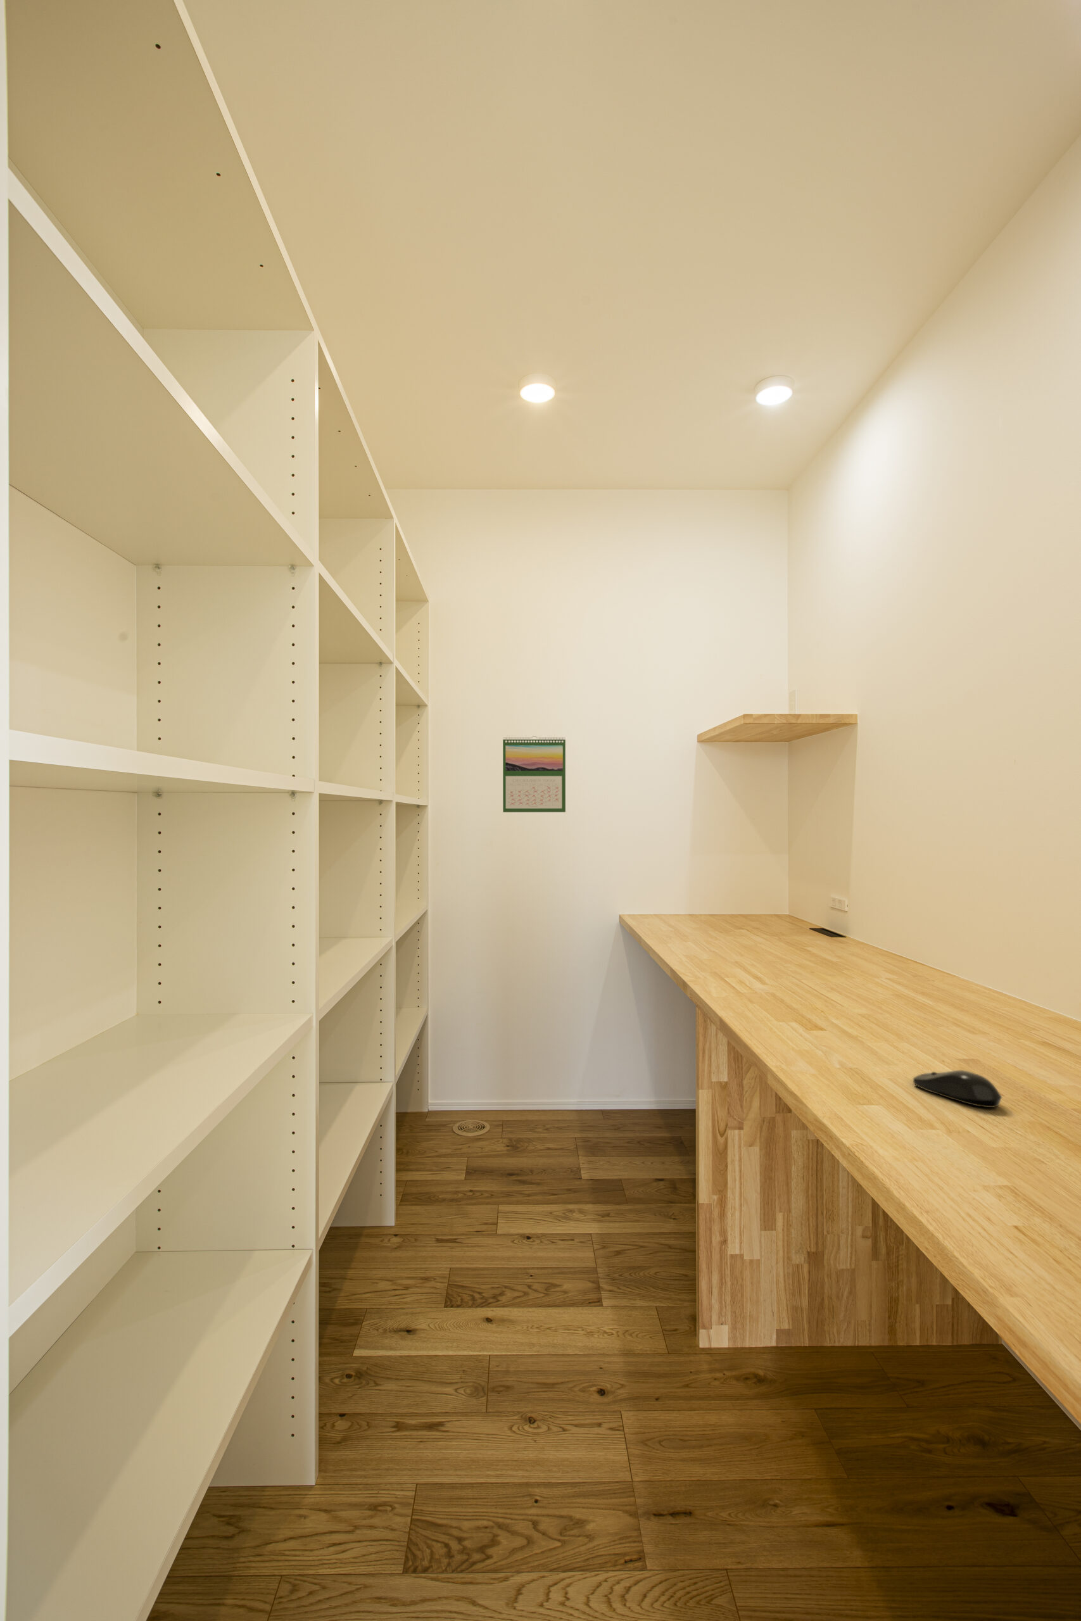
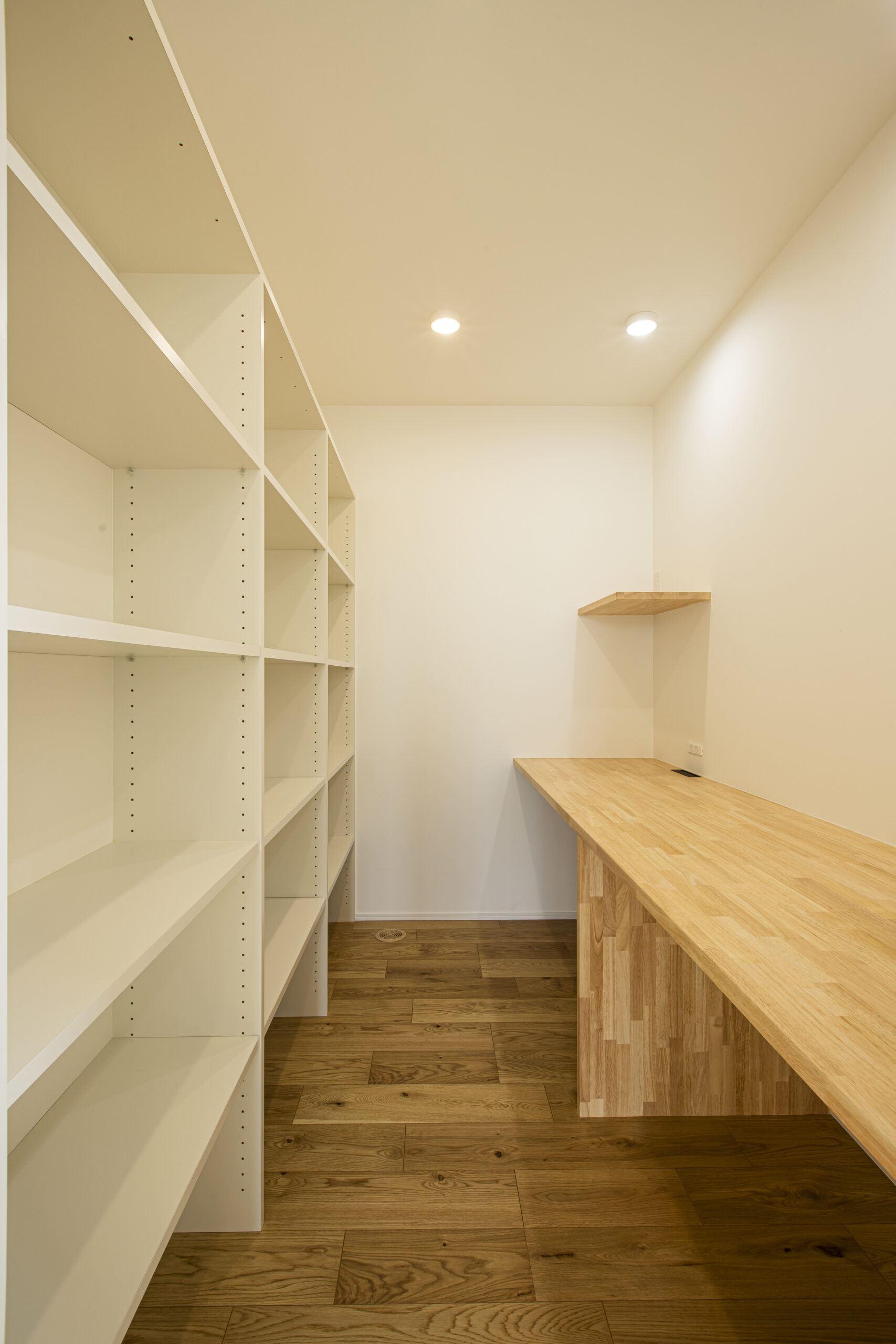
- calendar [502,736,566,813]
- computer mouse [912,1070,1003,1108]
